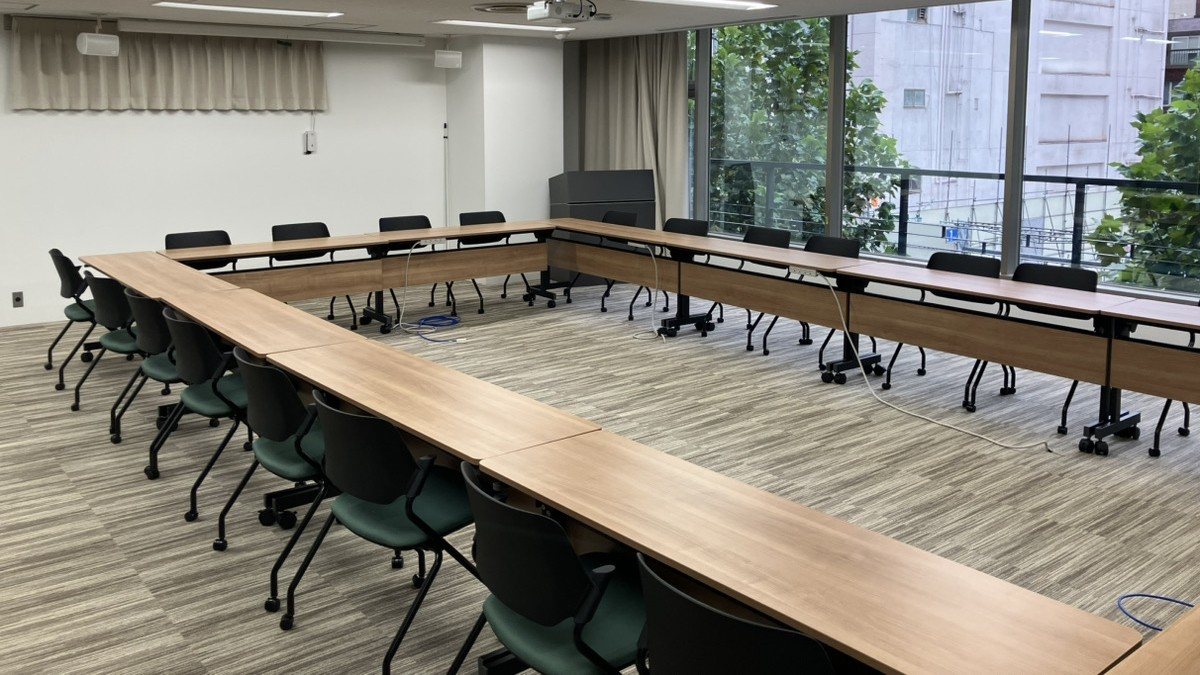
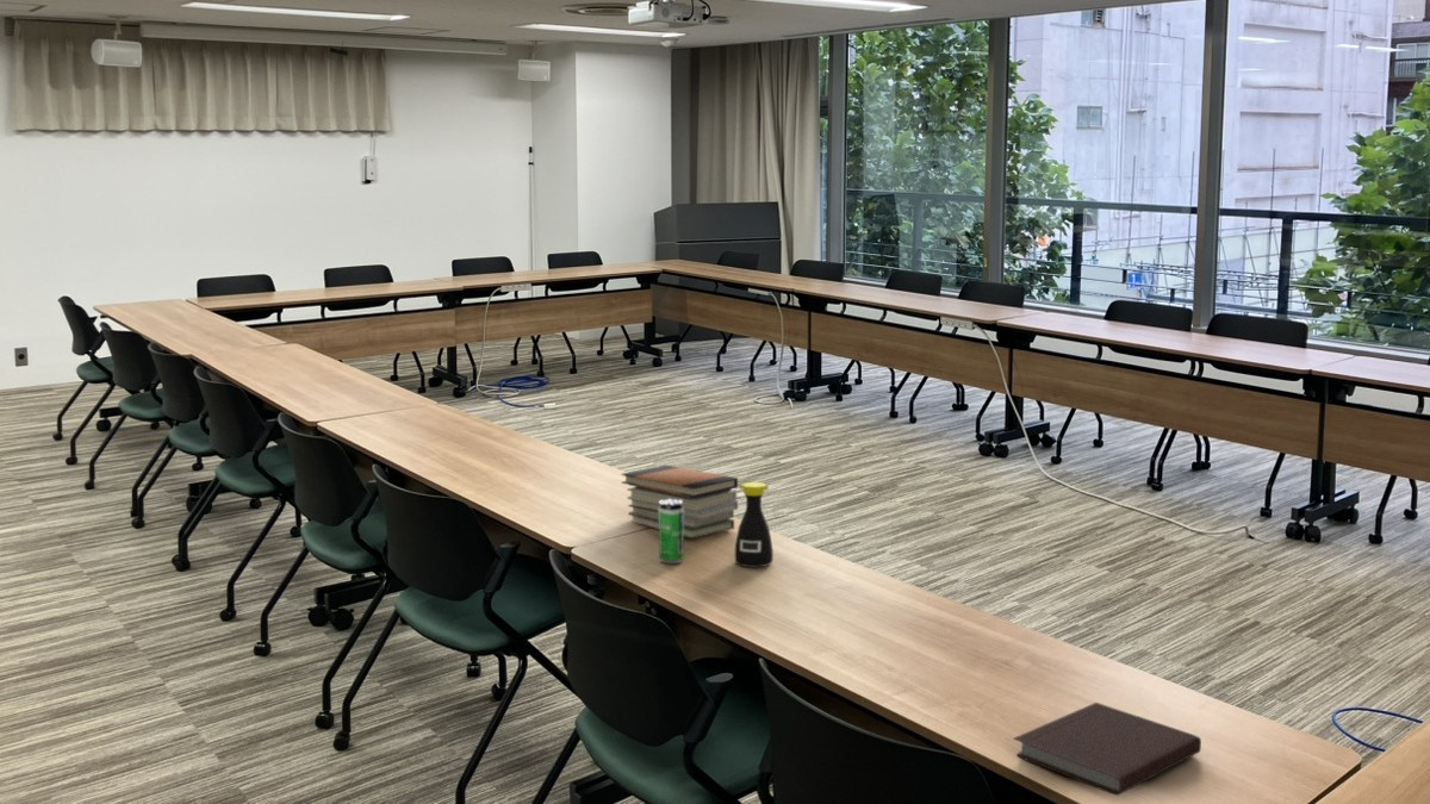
+ bottle [733,481,775,568]
+ notebook [1012,702,1202,797]
+ beverage can [658,499,685,565]
+ book stack [621,463,739,540]
